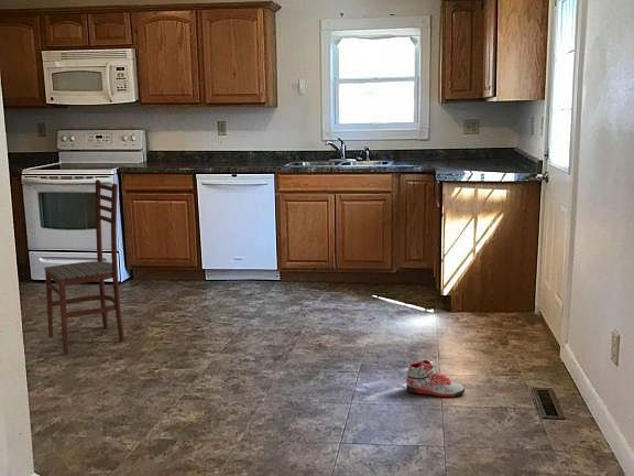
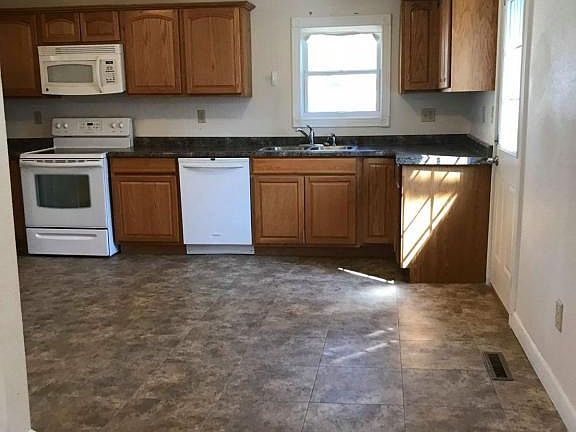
- dining chair [43,178,125,355]
- sneaker [405,359,466,398]
